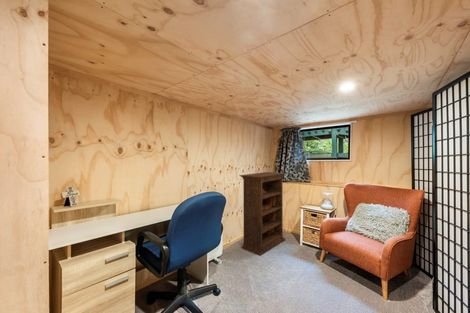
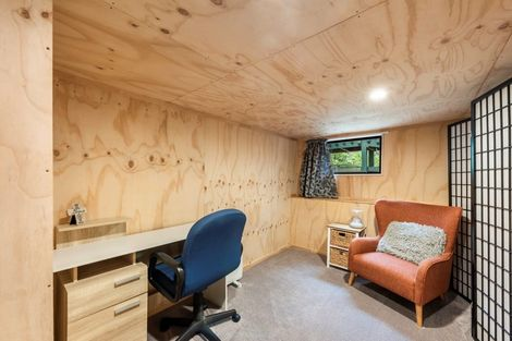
- bookcase [238,171,287,257]
